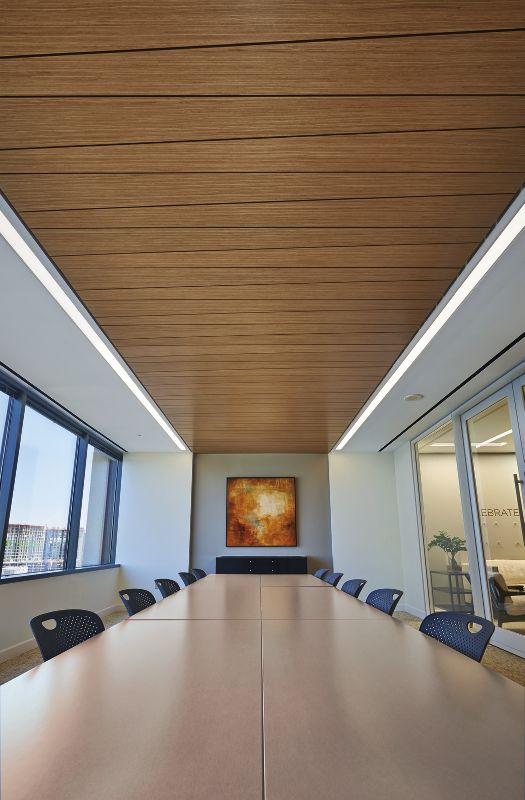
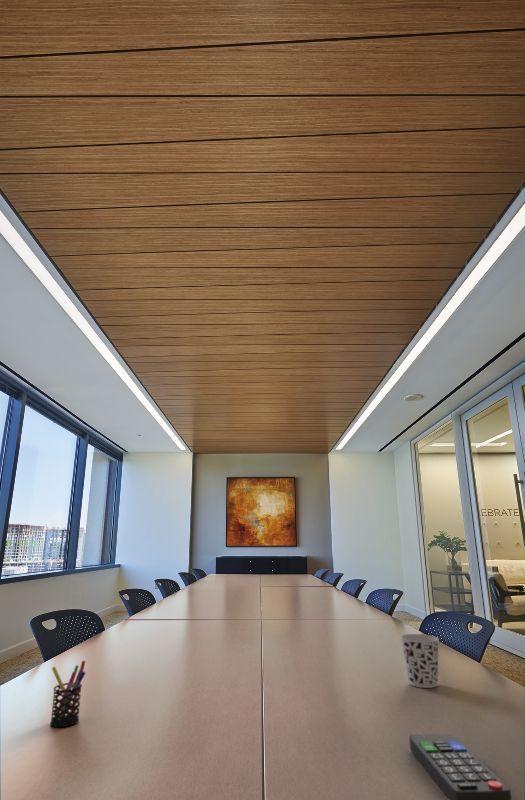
+ remote control [408,733,512,800]
+ cup [400,633,440,689]
+ pen holder [49,660,86,728]
